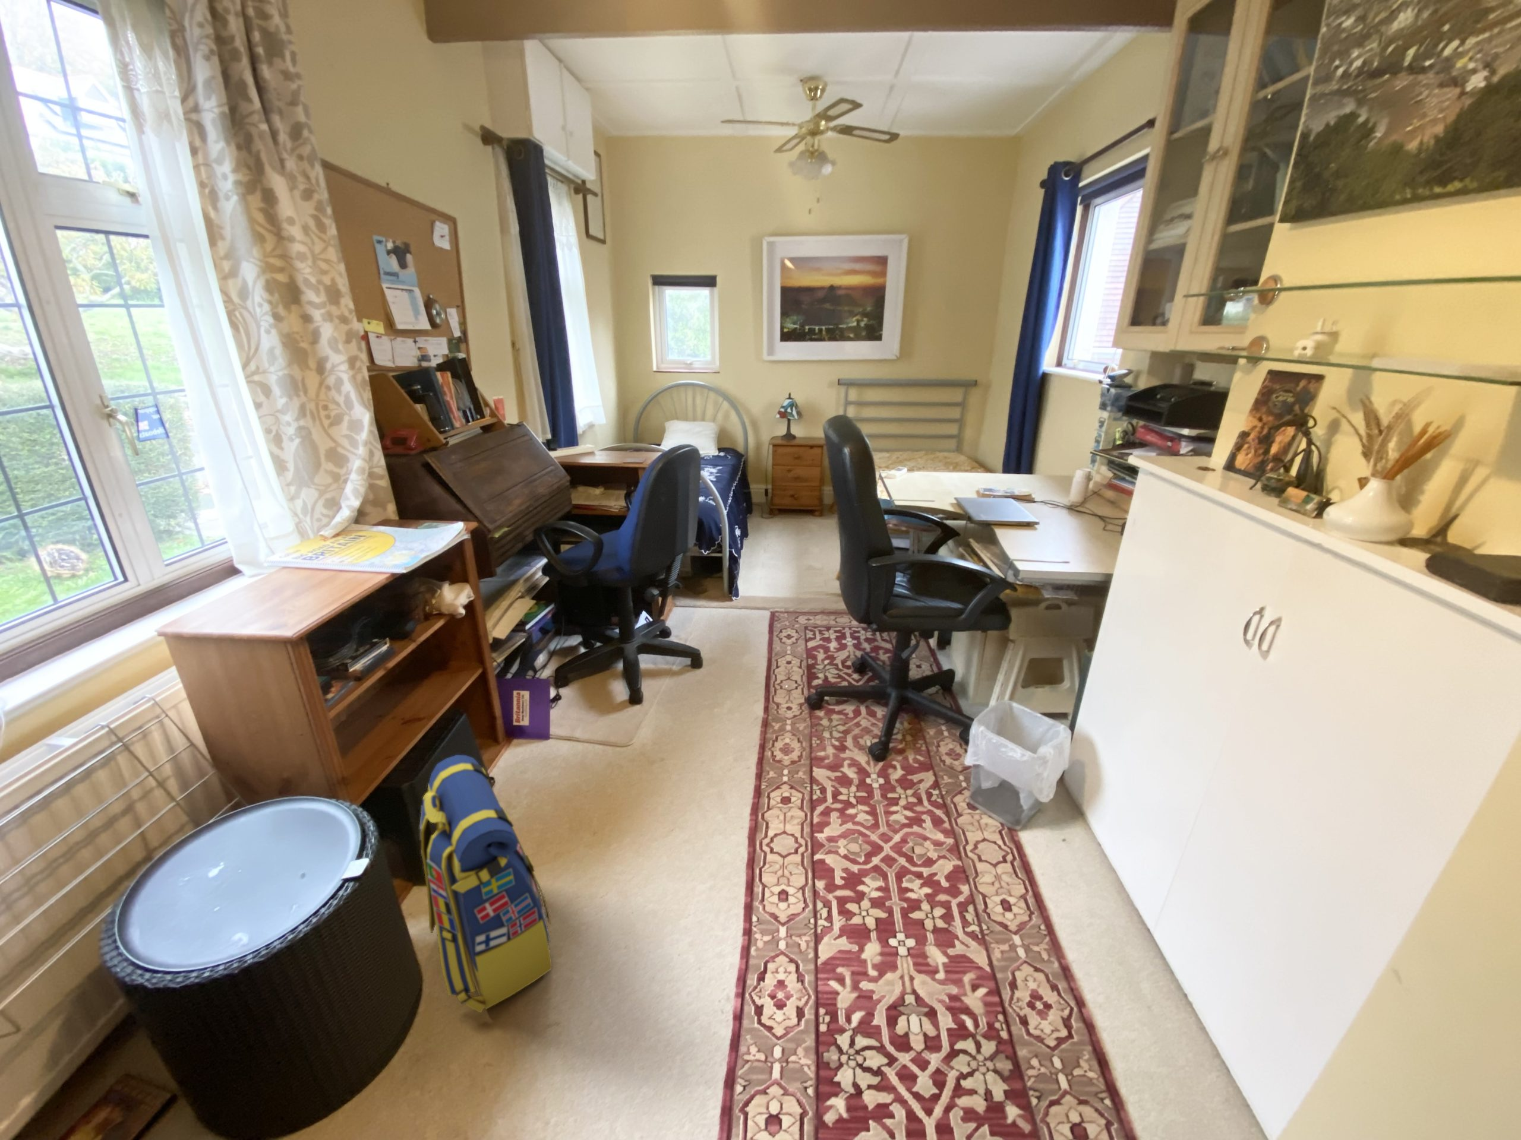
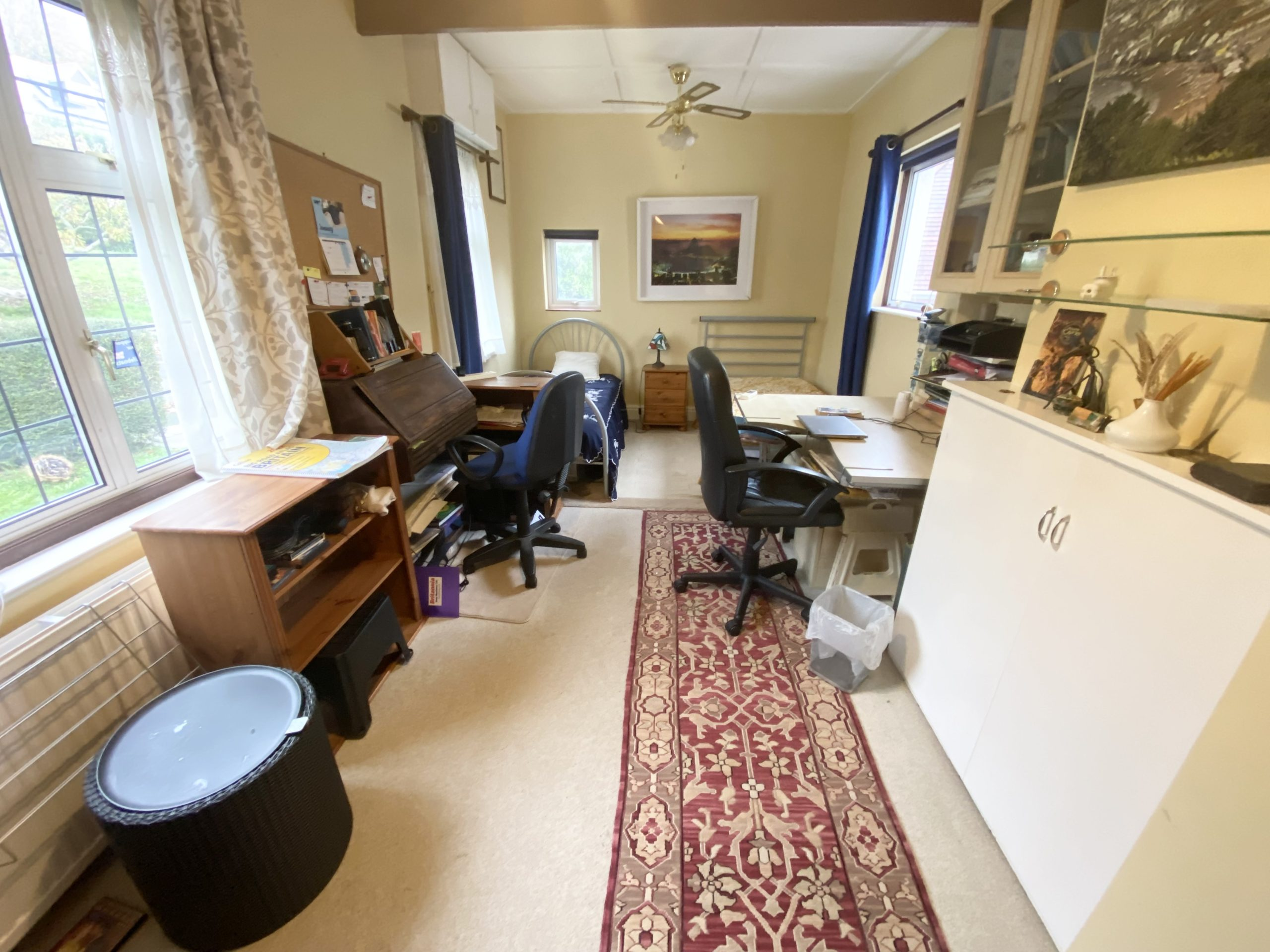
- backpack [419,754,553,1013]
